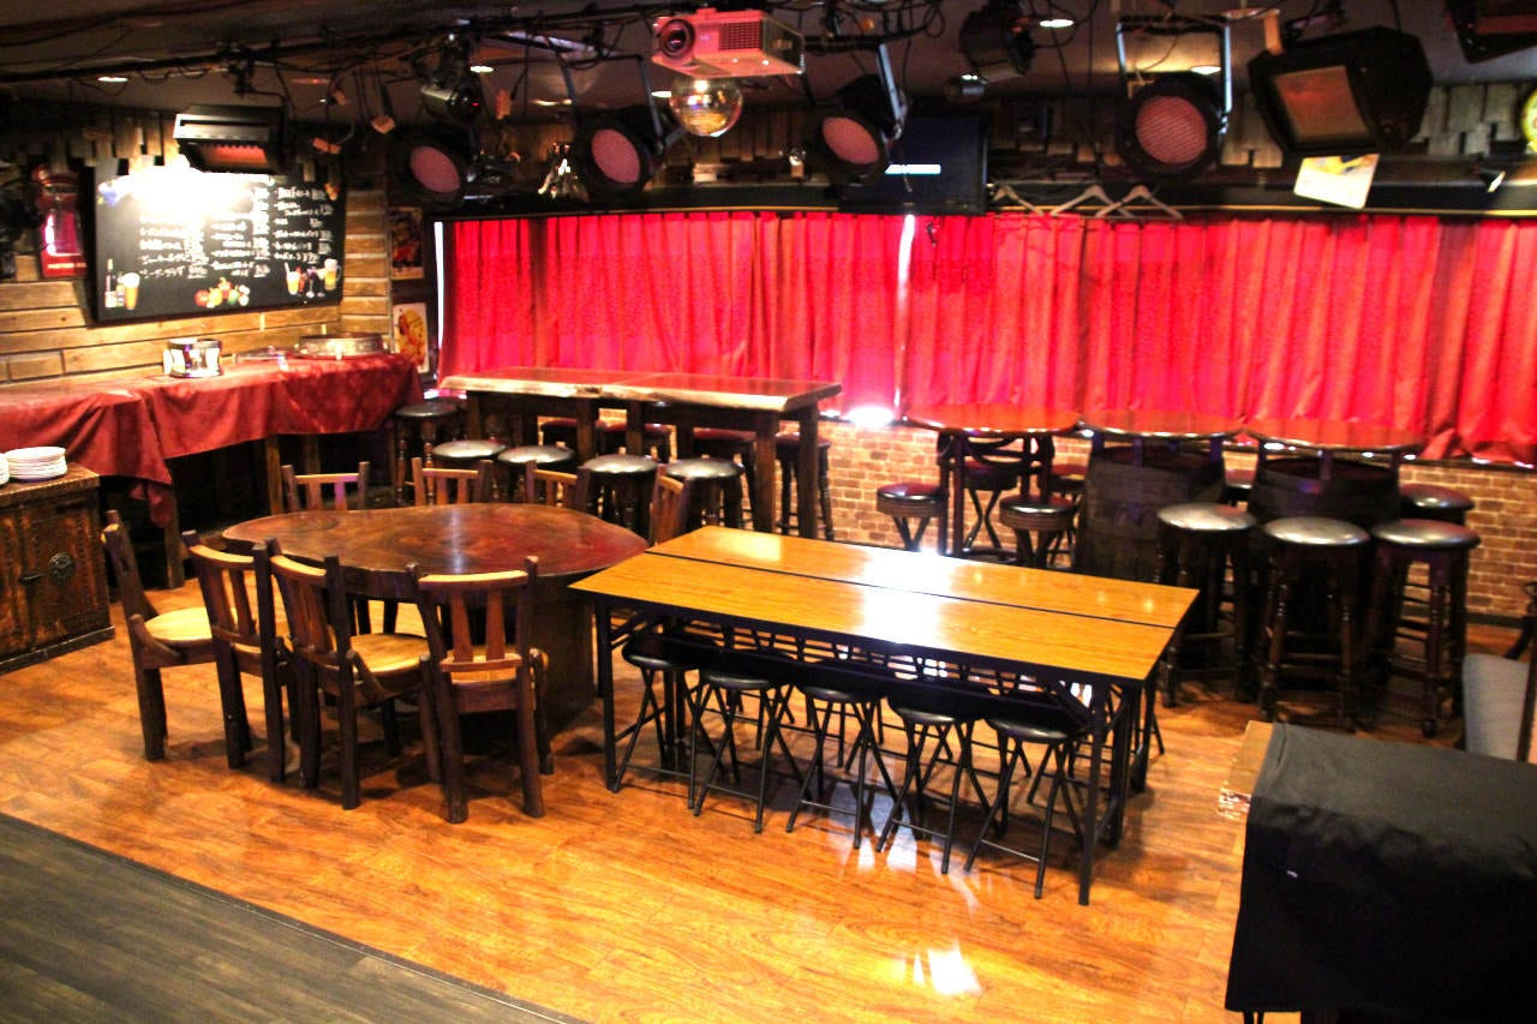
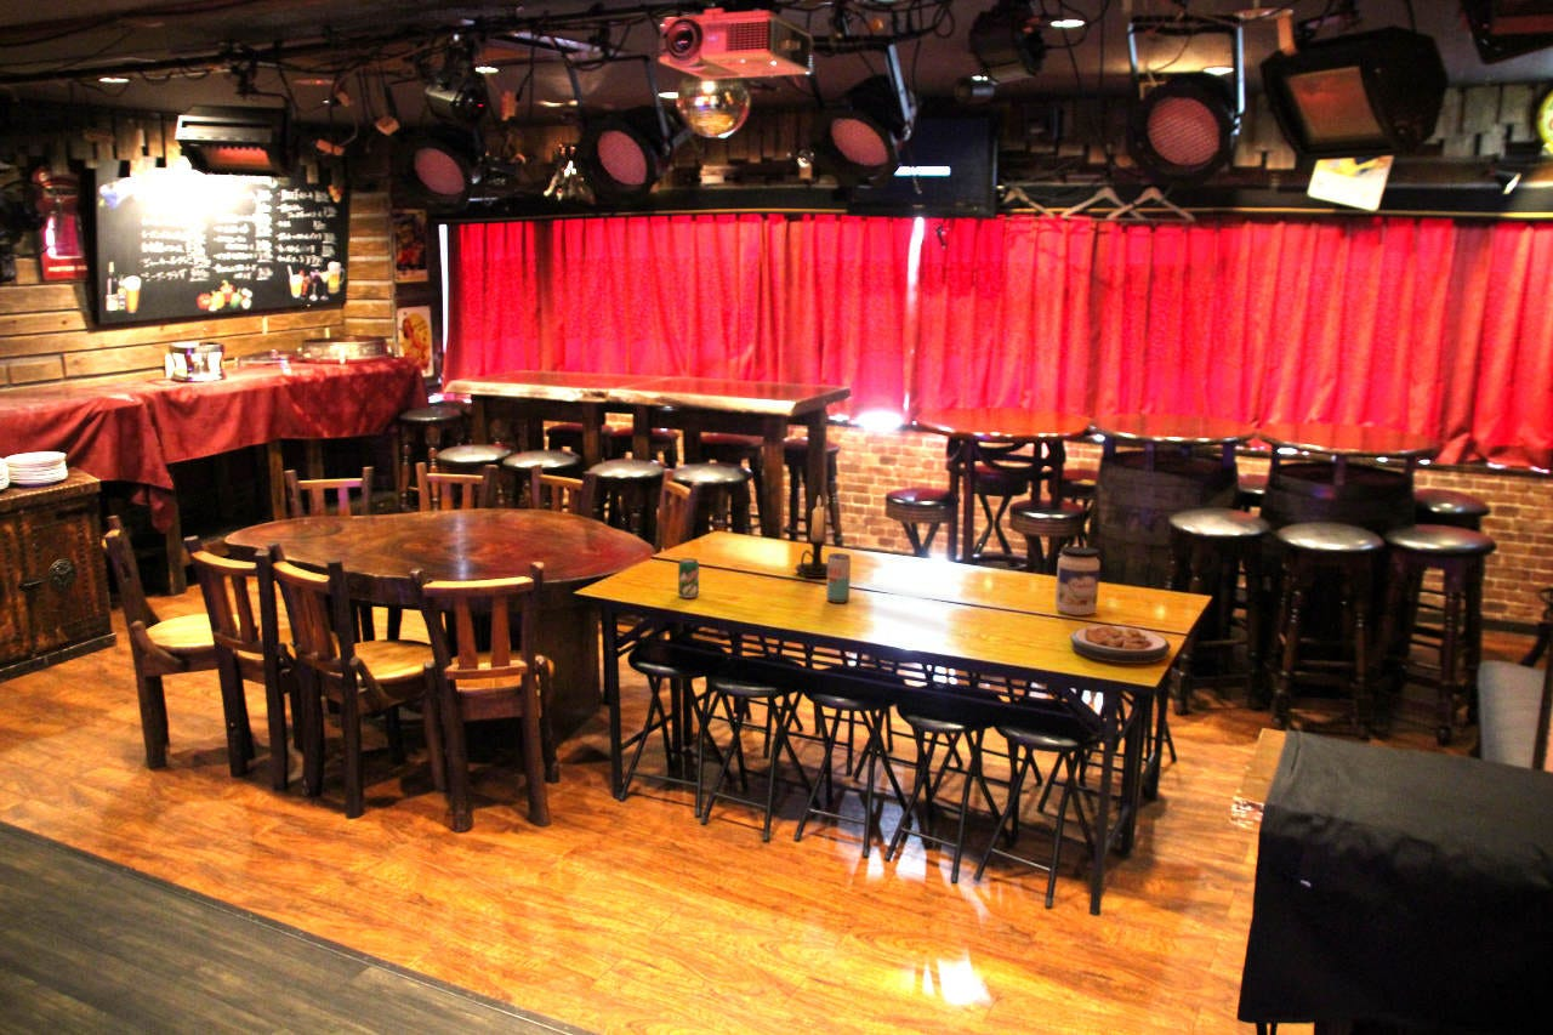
+ beverage can [677,557,700,599]
+ jar [1054,545,1100,616]
+ plate [1069,625,1172,665]
+ candle holder [795,495,827,579]
+ beverage can [825,552,852,604]
